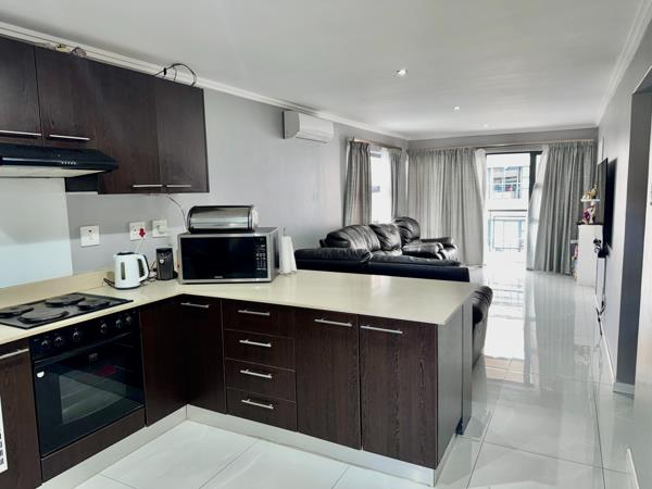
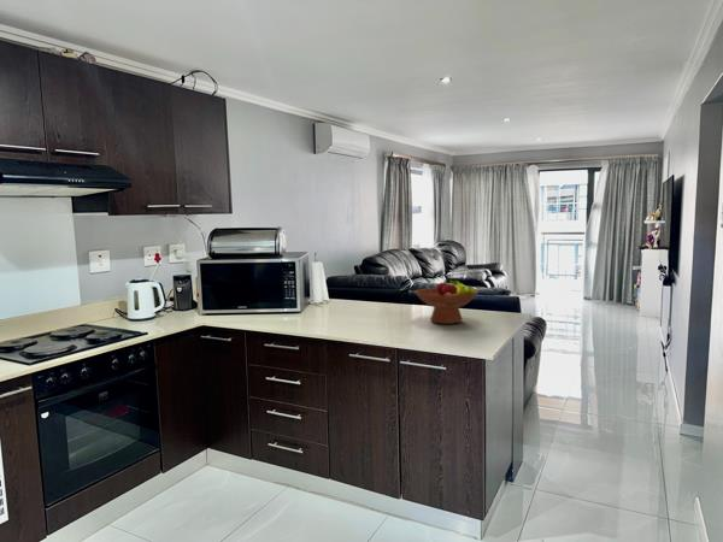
+ fruit bowl [413,276,480,325]
